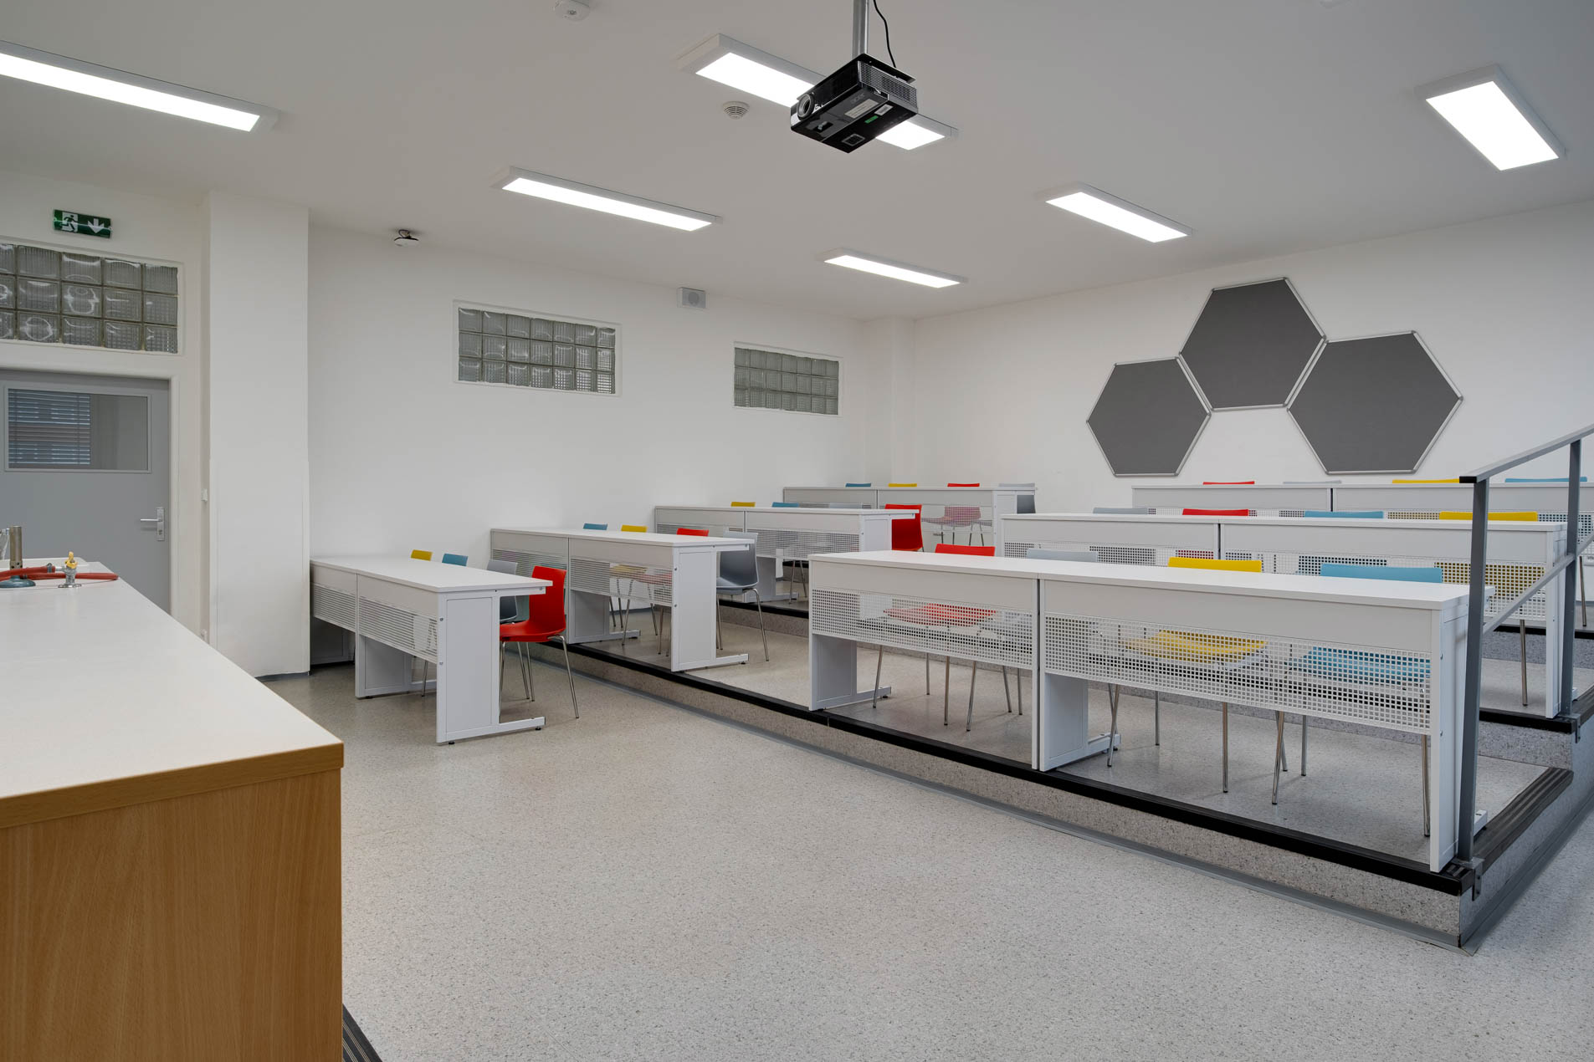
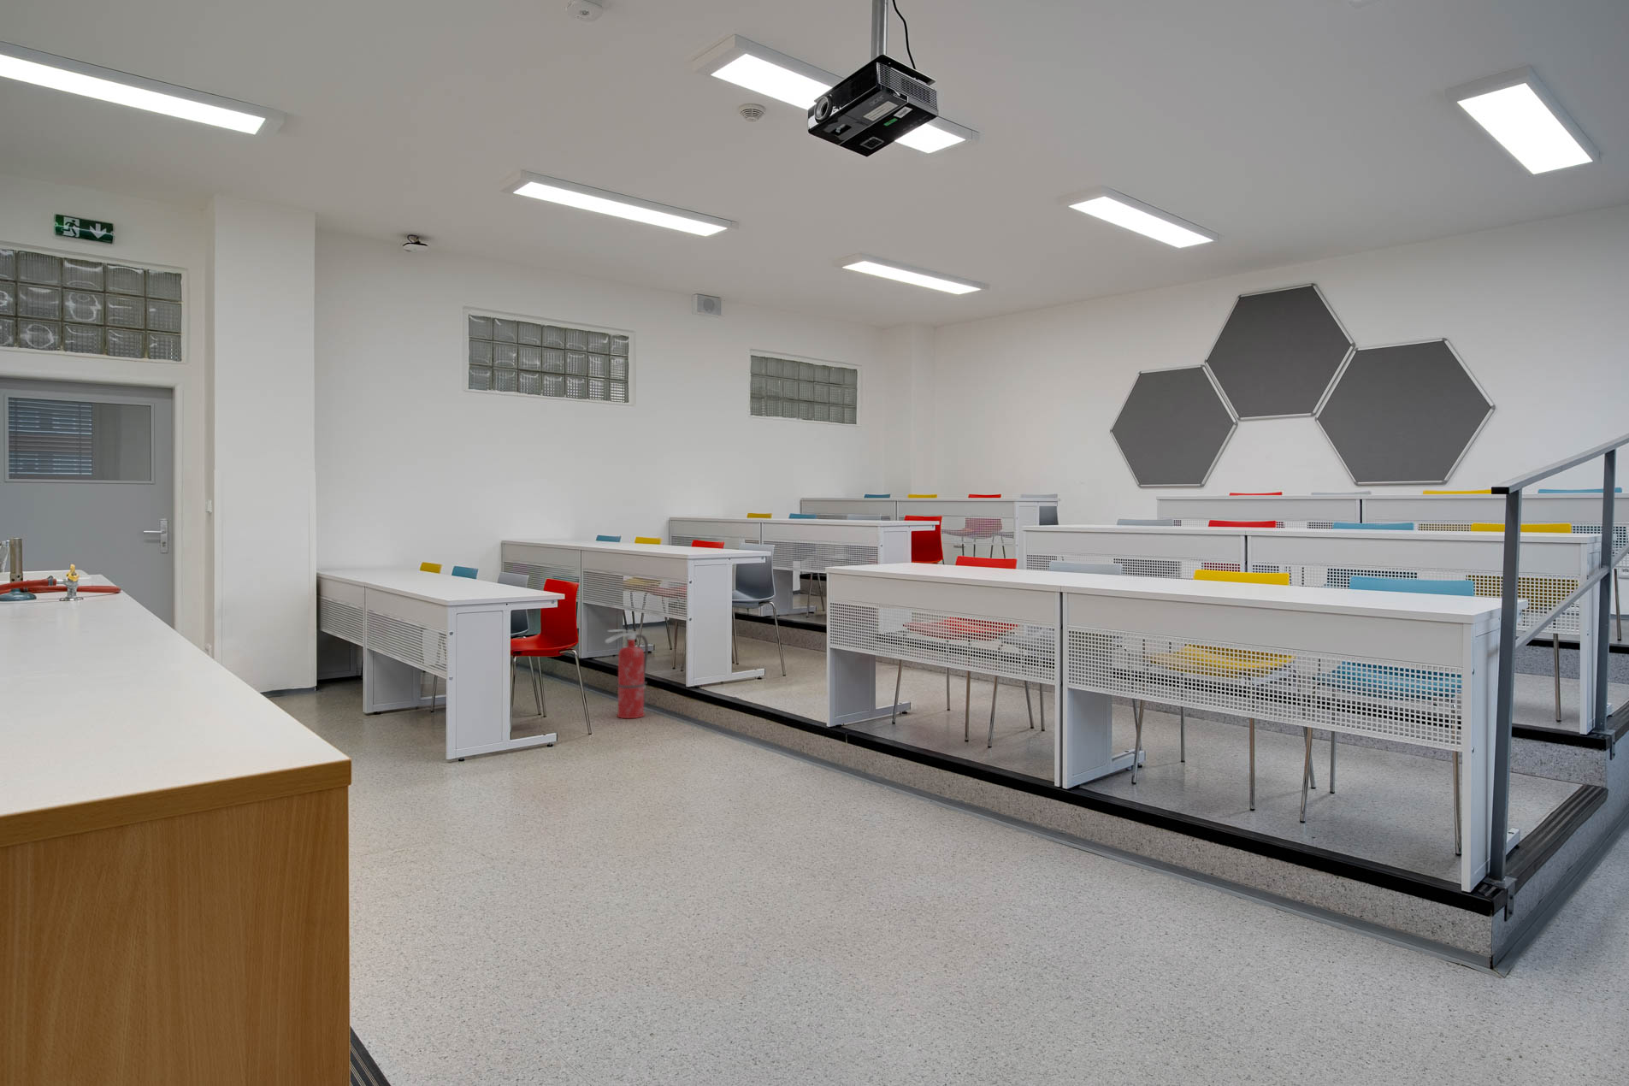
+ fire extinguisher [605,629,648,719]
